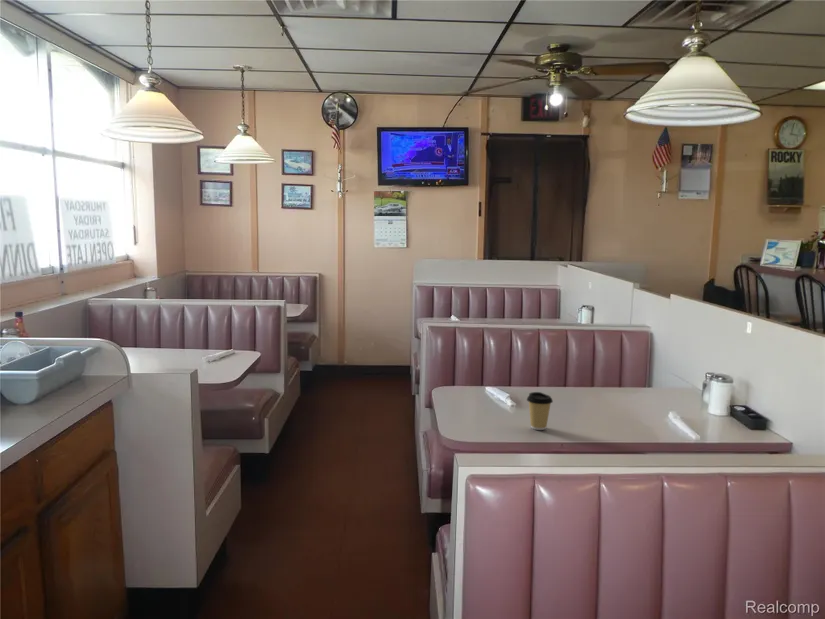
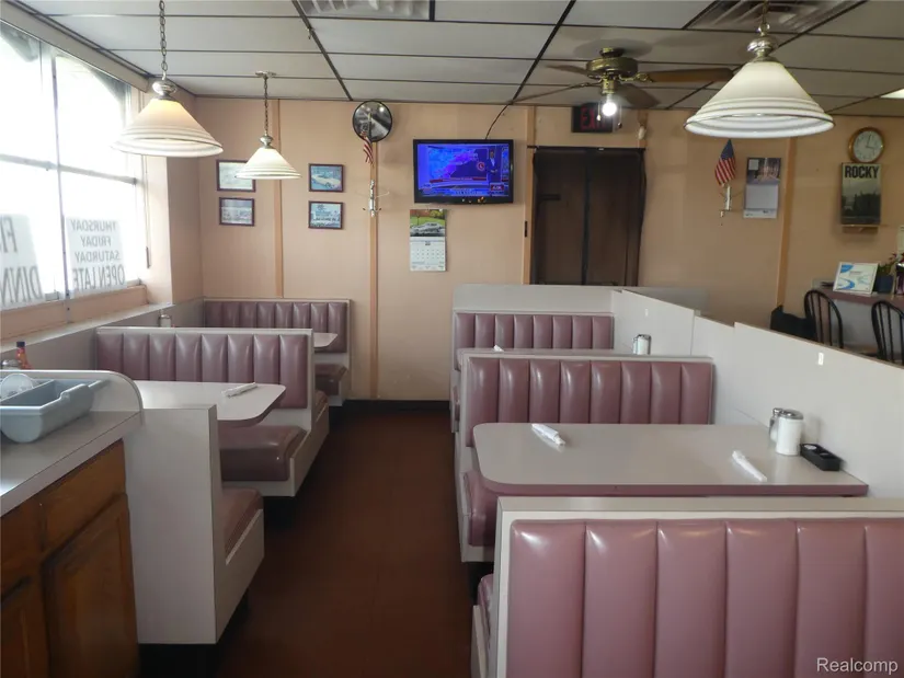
- coffee cup [526,391,554,431]
